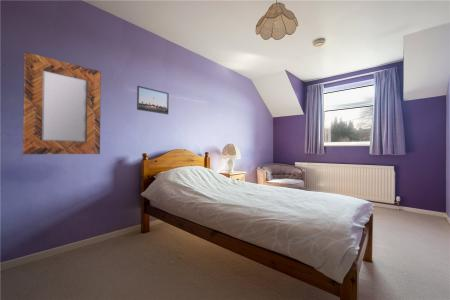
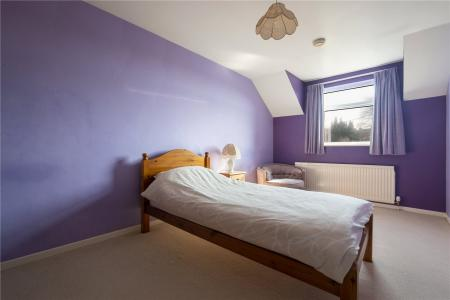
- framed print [136,85,170,115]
- home mirror [22,51,102,155]
